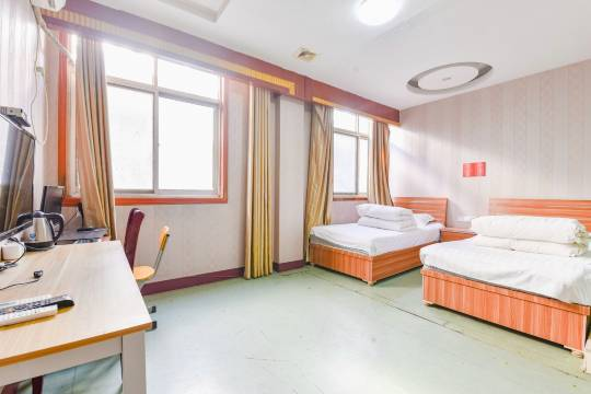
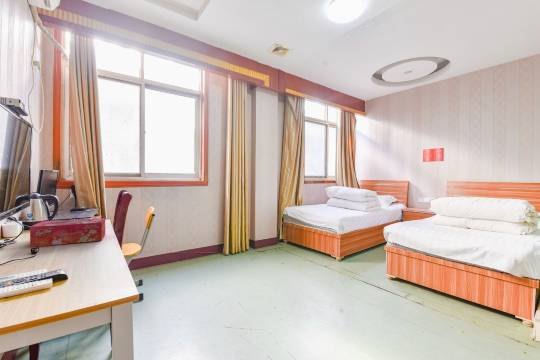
+ tissue box [29,217,106,248]
